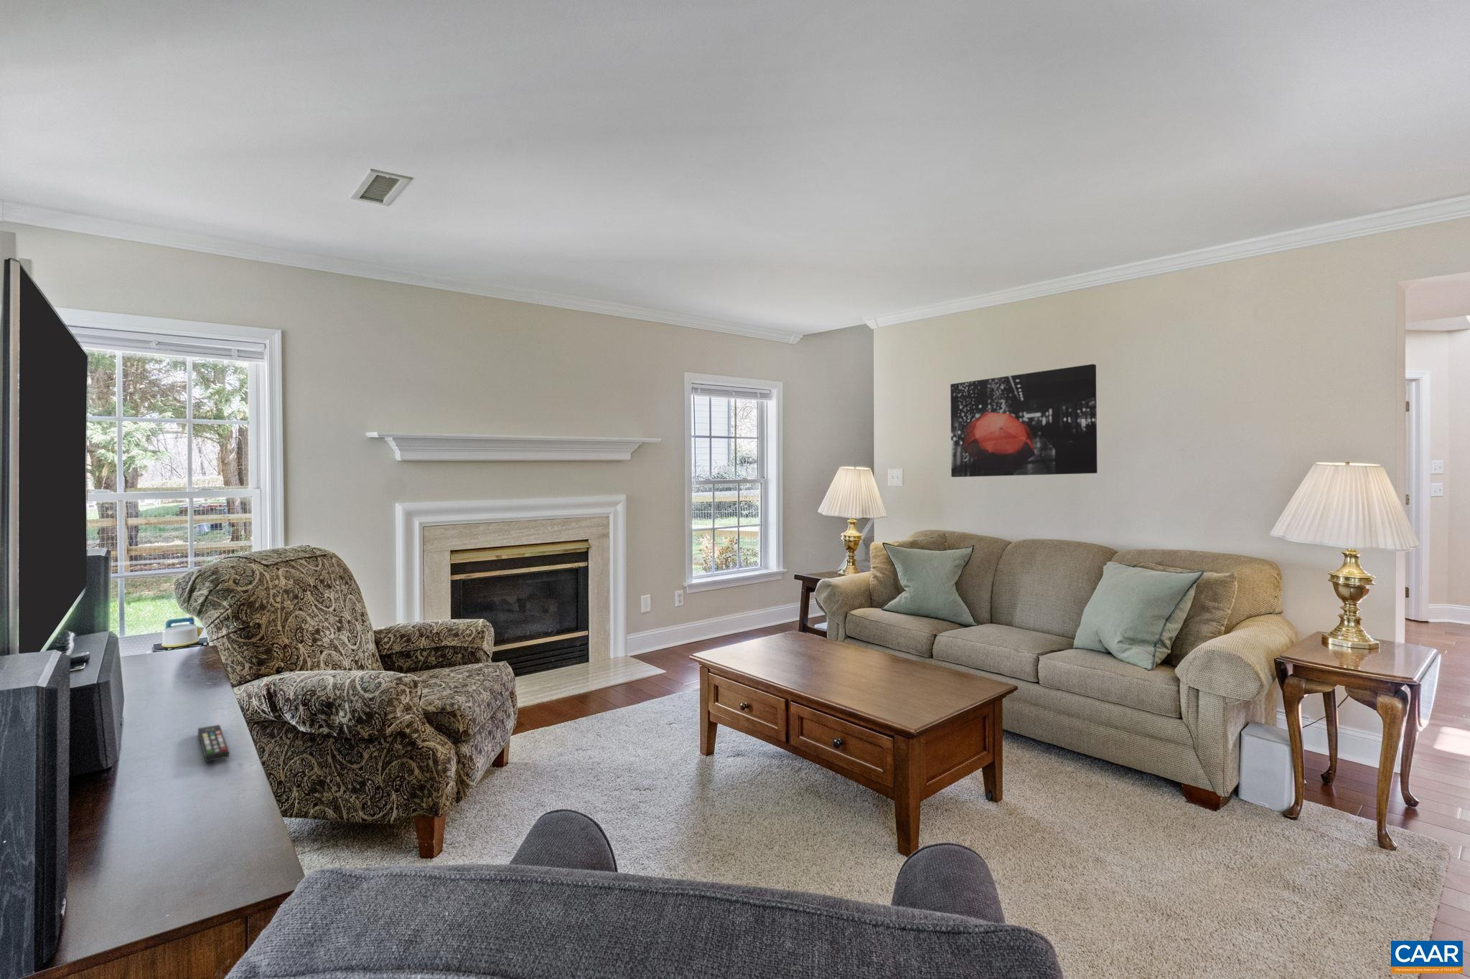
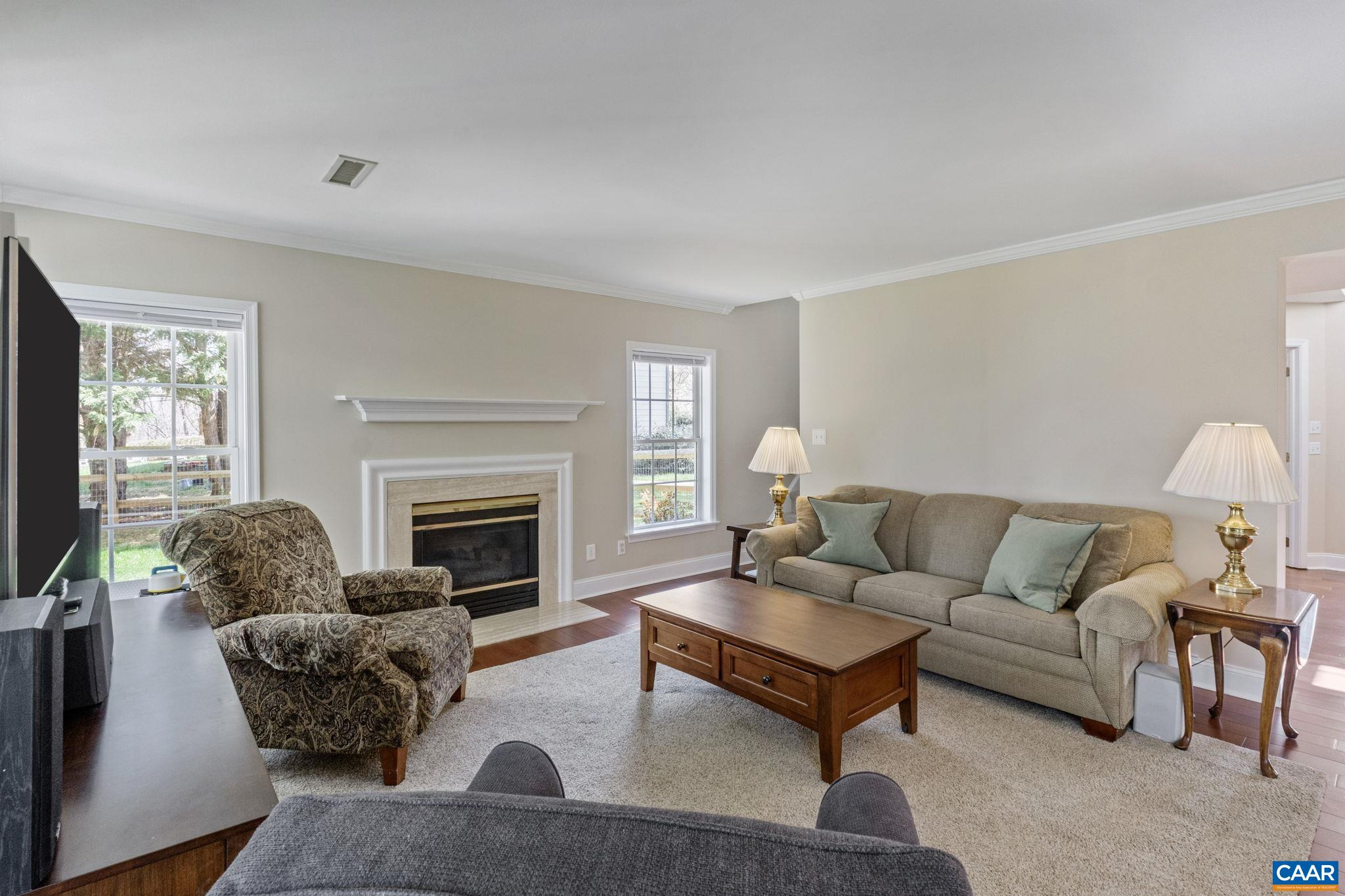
- remote control [198,723,230,763]
- wall art [950,364,1098,477]
